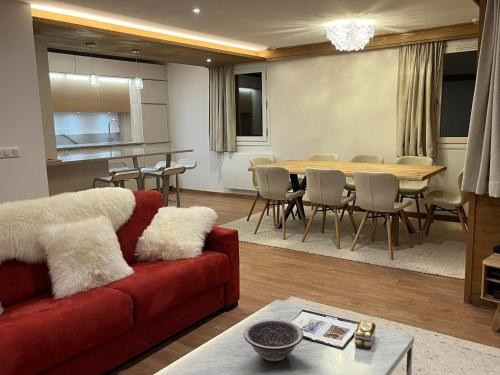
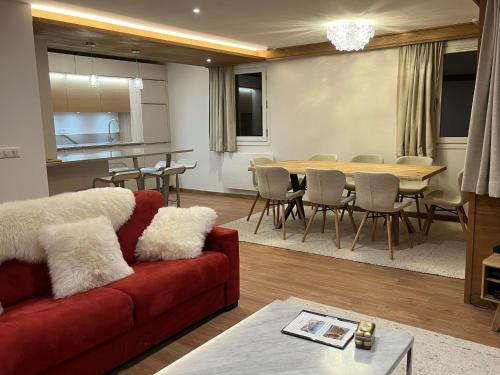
- decorative bowl [243,319,304,362]
